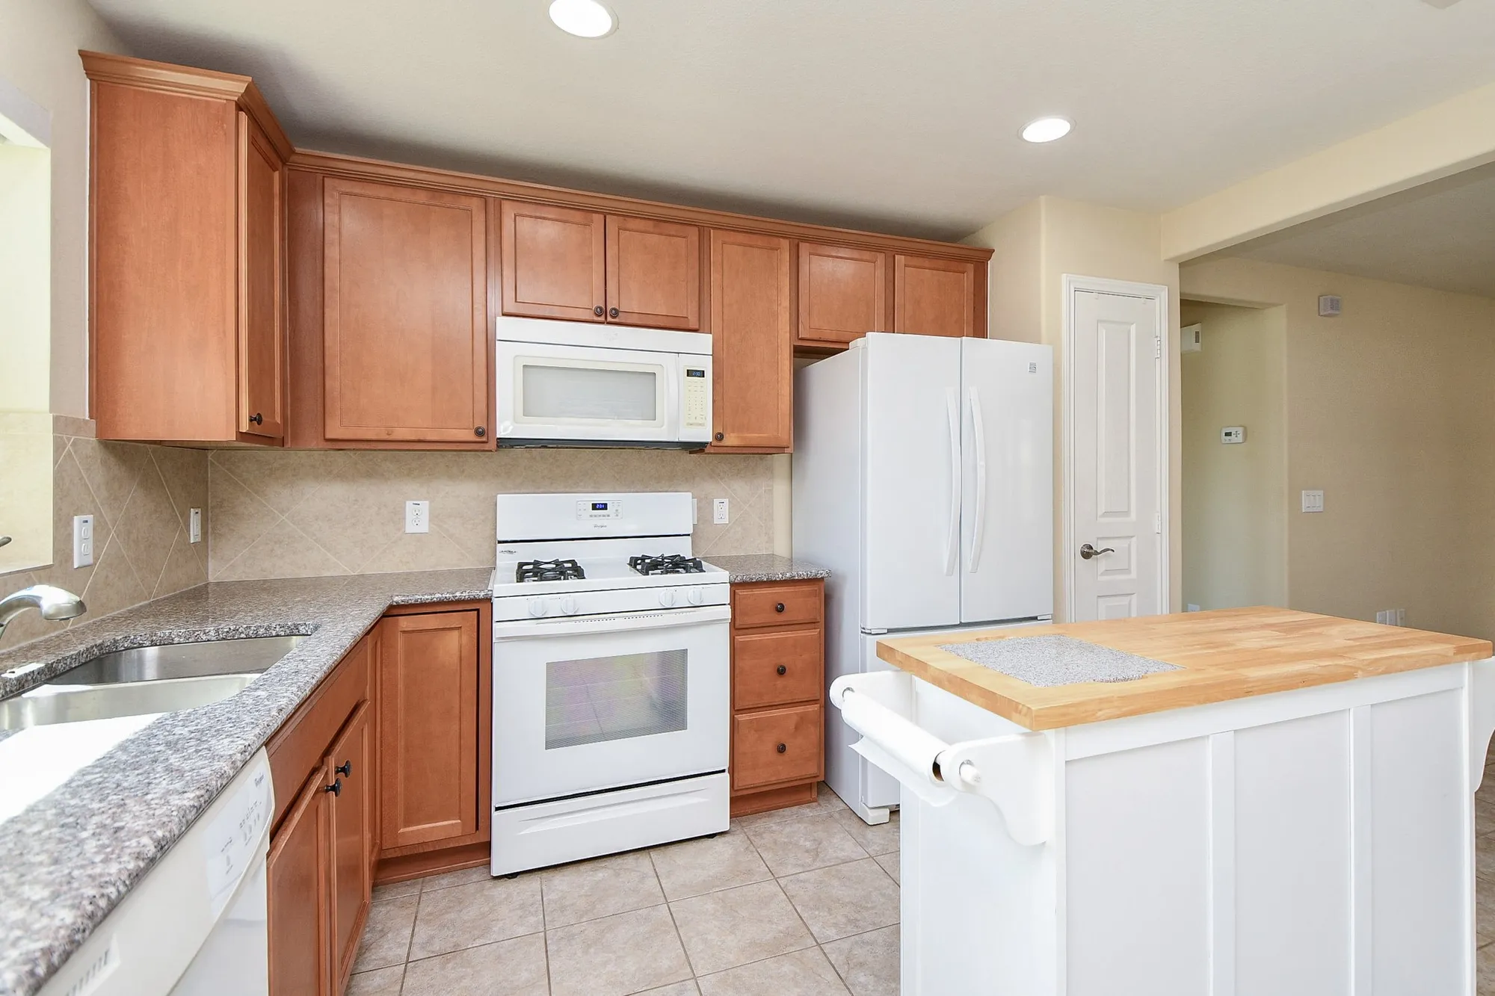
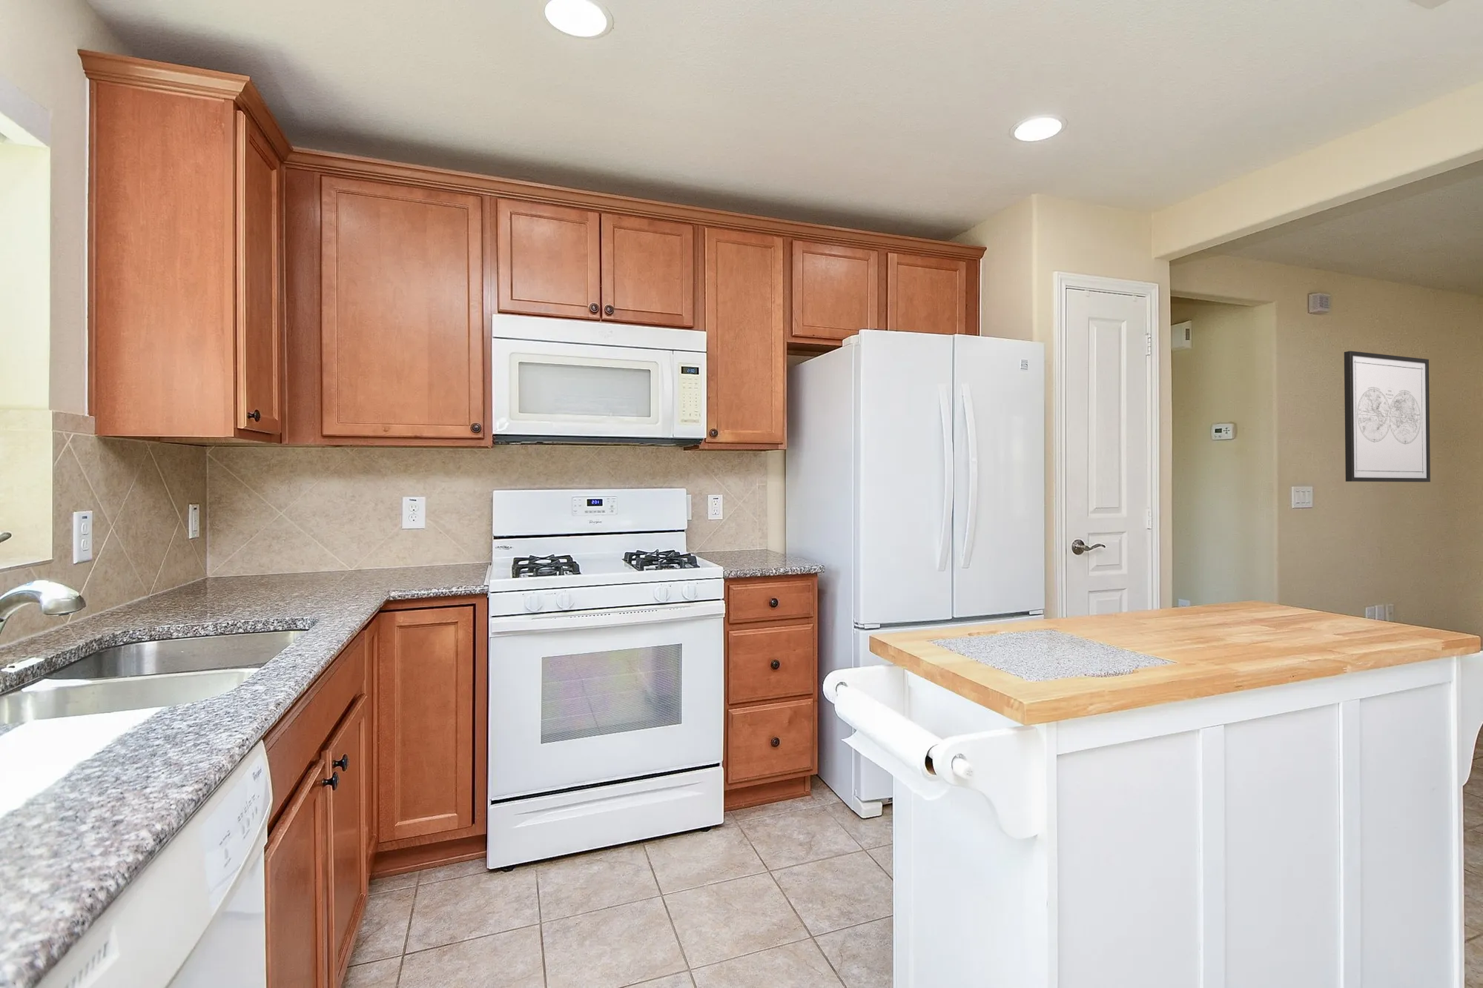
+ wall art [1344,351,1431,483]
